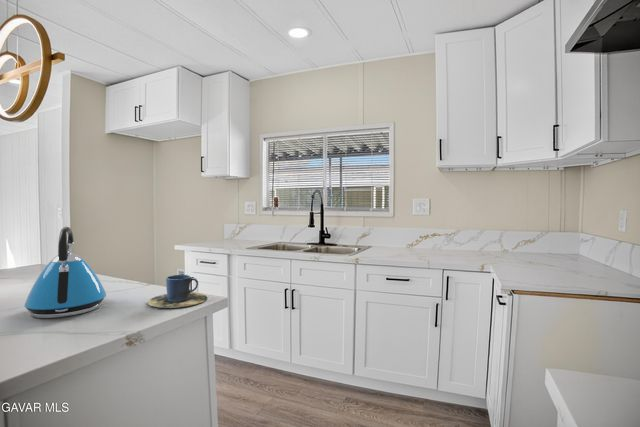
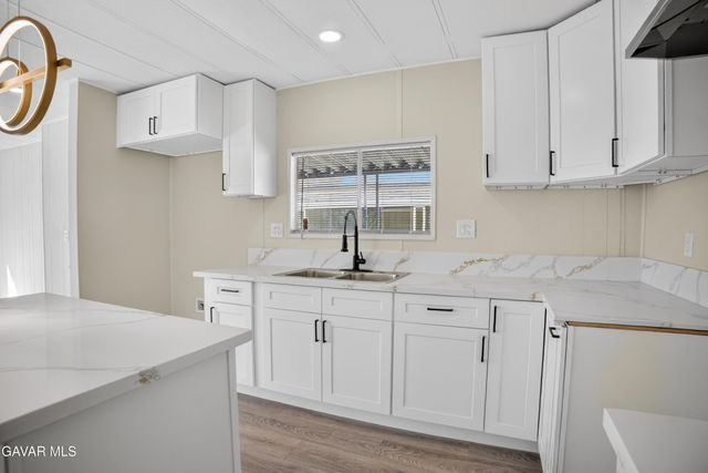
- cup [147,274,208,309]
- kettle [24,226,107,319]
